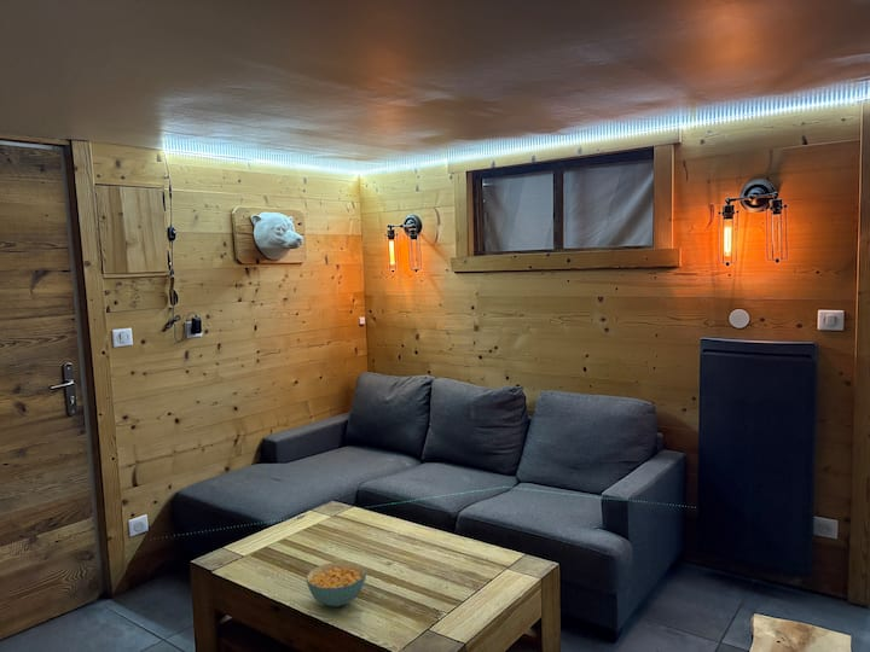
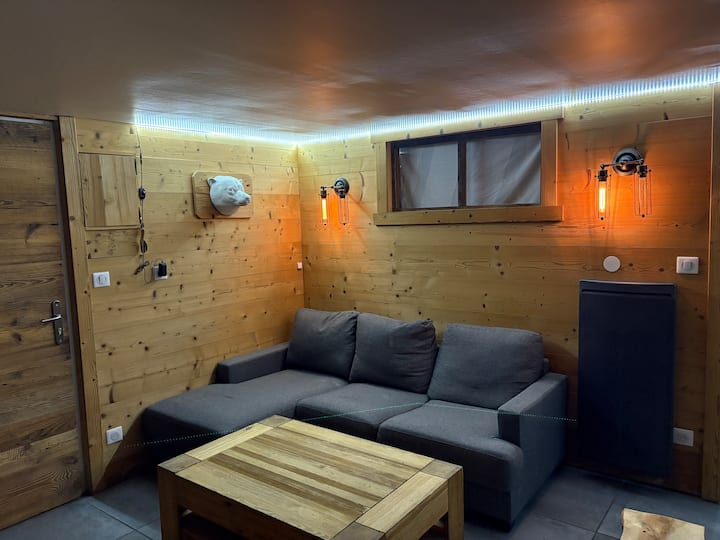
- cereal bowl [304,560,367,607]
